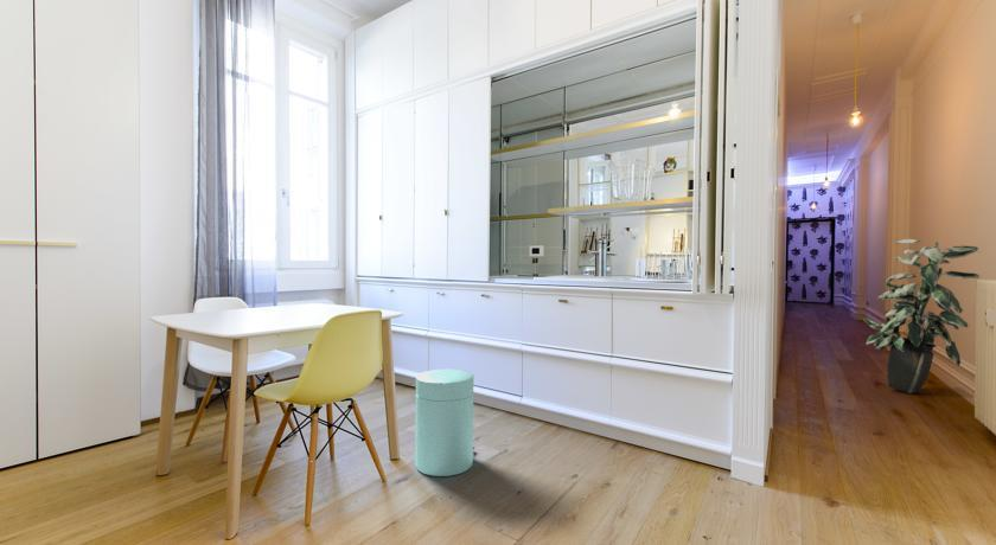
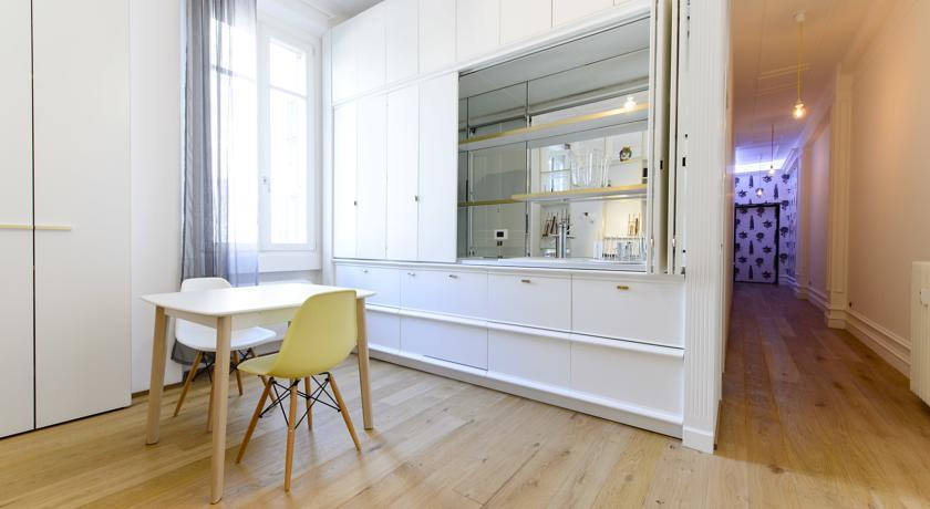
- indoor plant [862,238,981,395]
- trash can [414,368,475,477]
